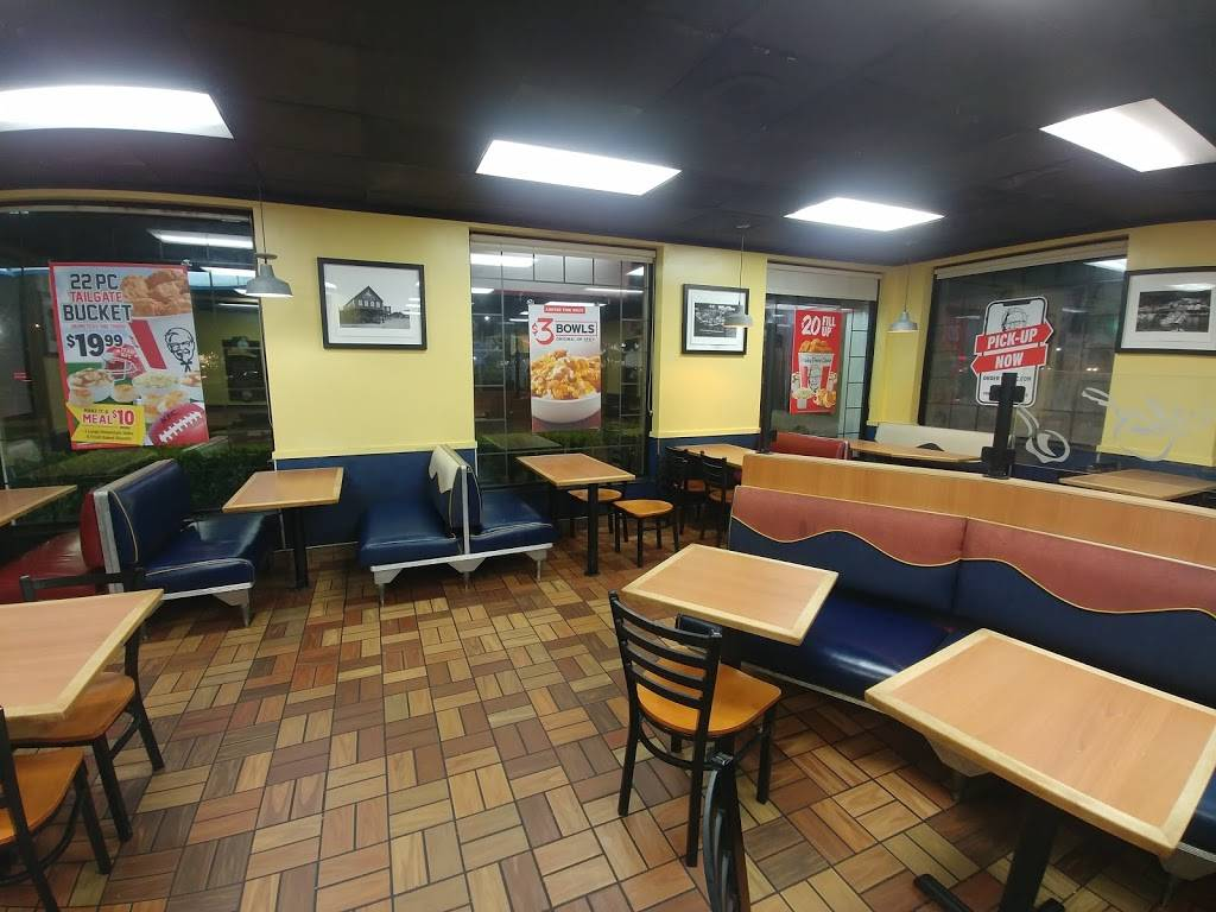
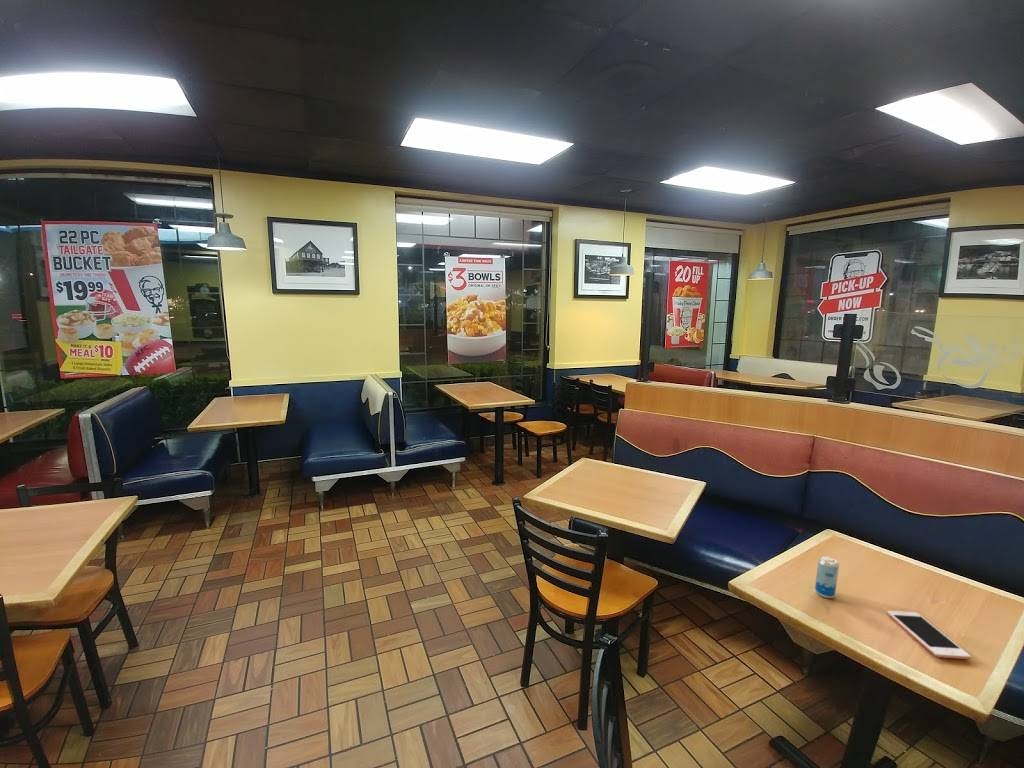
+ beverage can [814,555,840,599]
+ cell phone [886,610,972,660]
